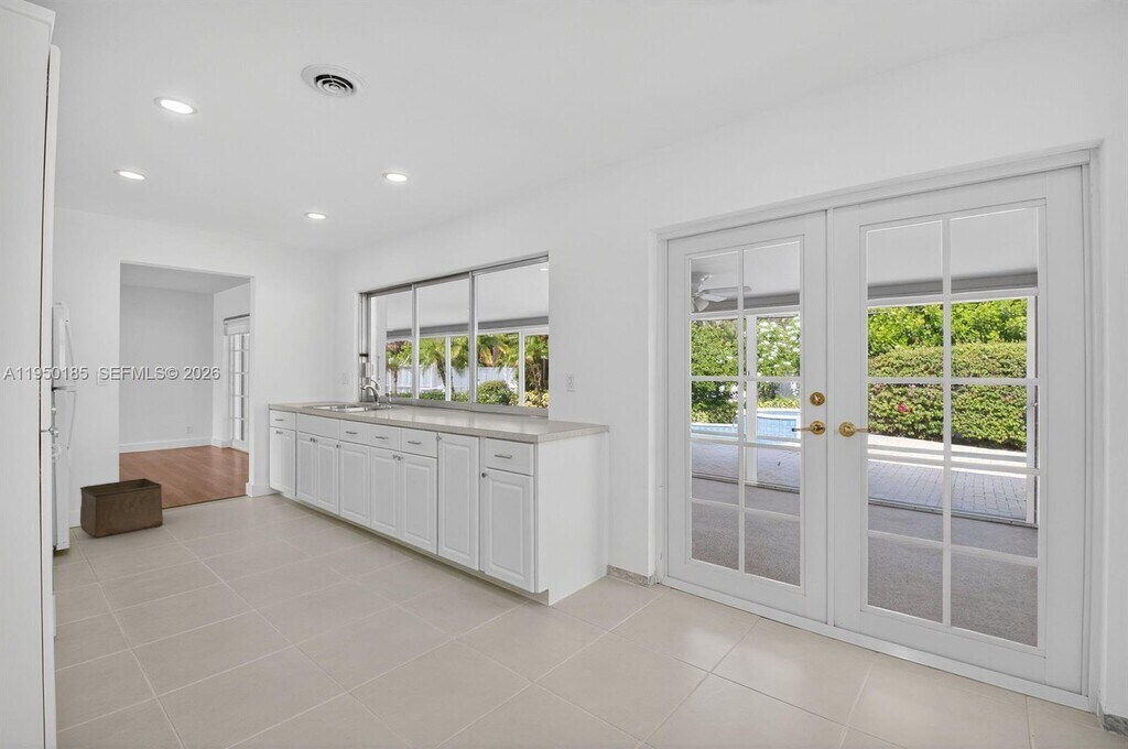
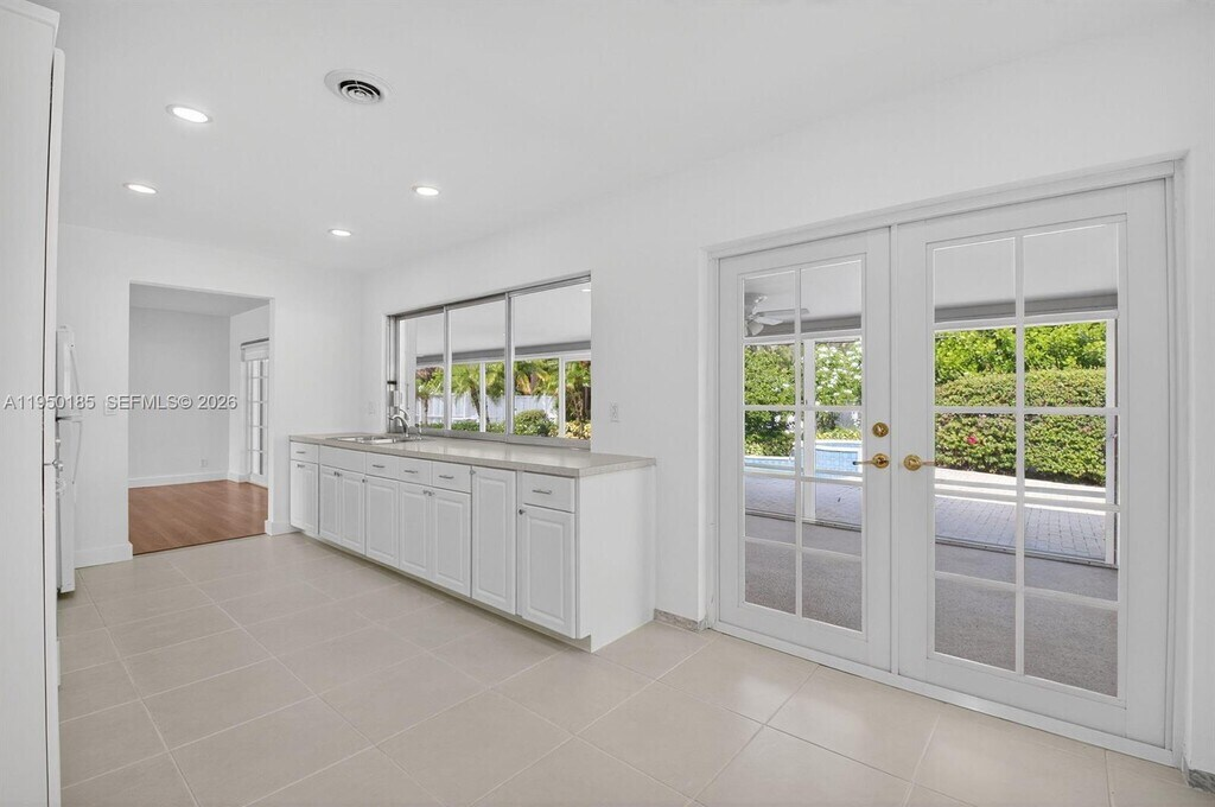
- storage bin [79,477,164,539]
